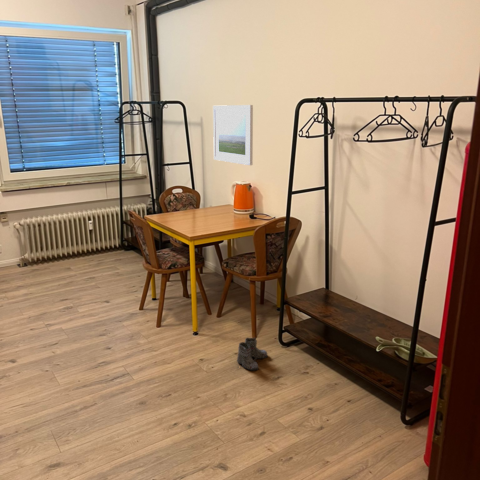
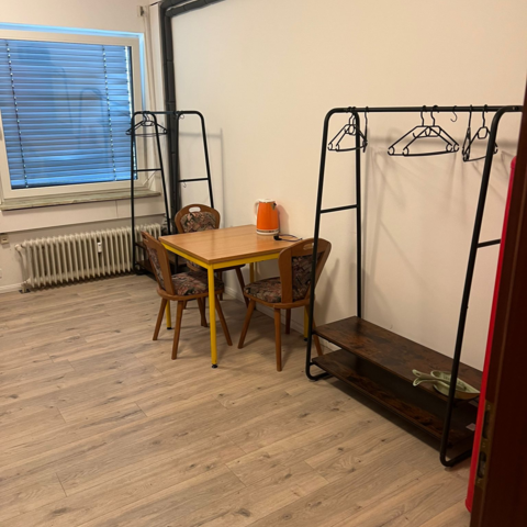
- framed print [212,104,254,166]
- boots [235,337,269,371]
